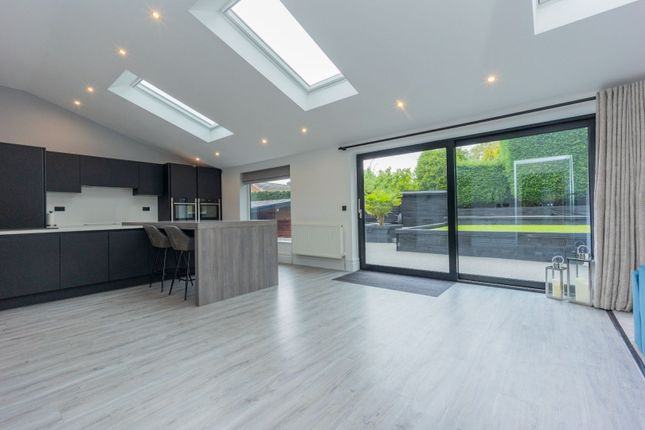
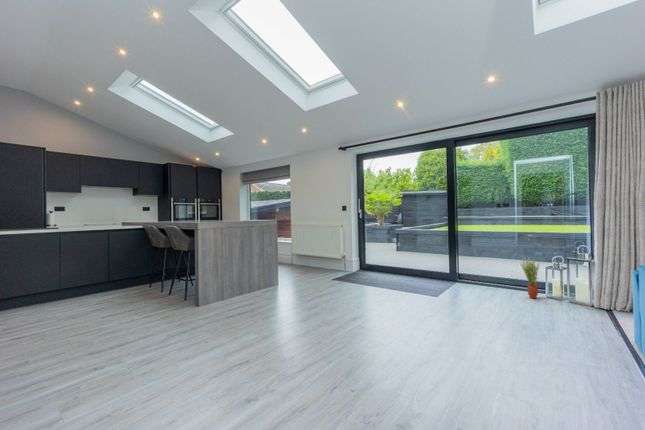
+ potted plant [519,257,541,300]
